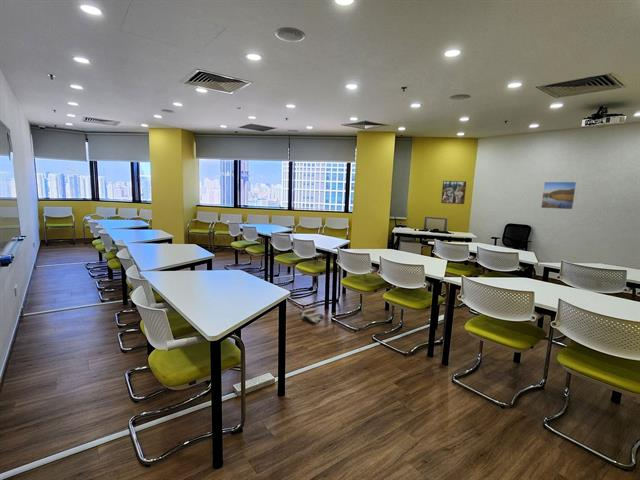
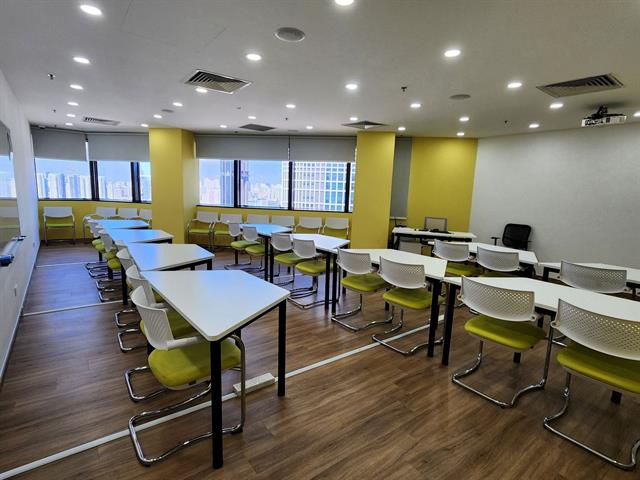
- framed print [540,181,578,210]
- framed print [440,180,467,205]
- sneaker [297,304,325,324]
